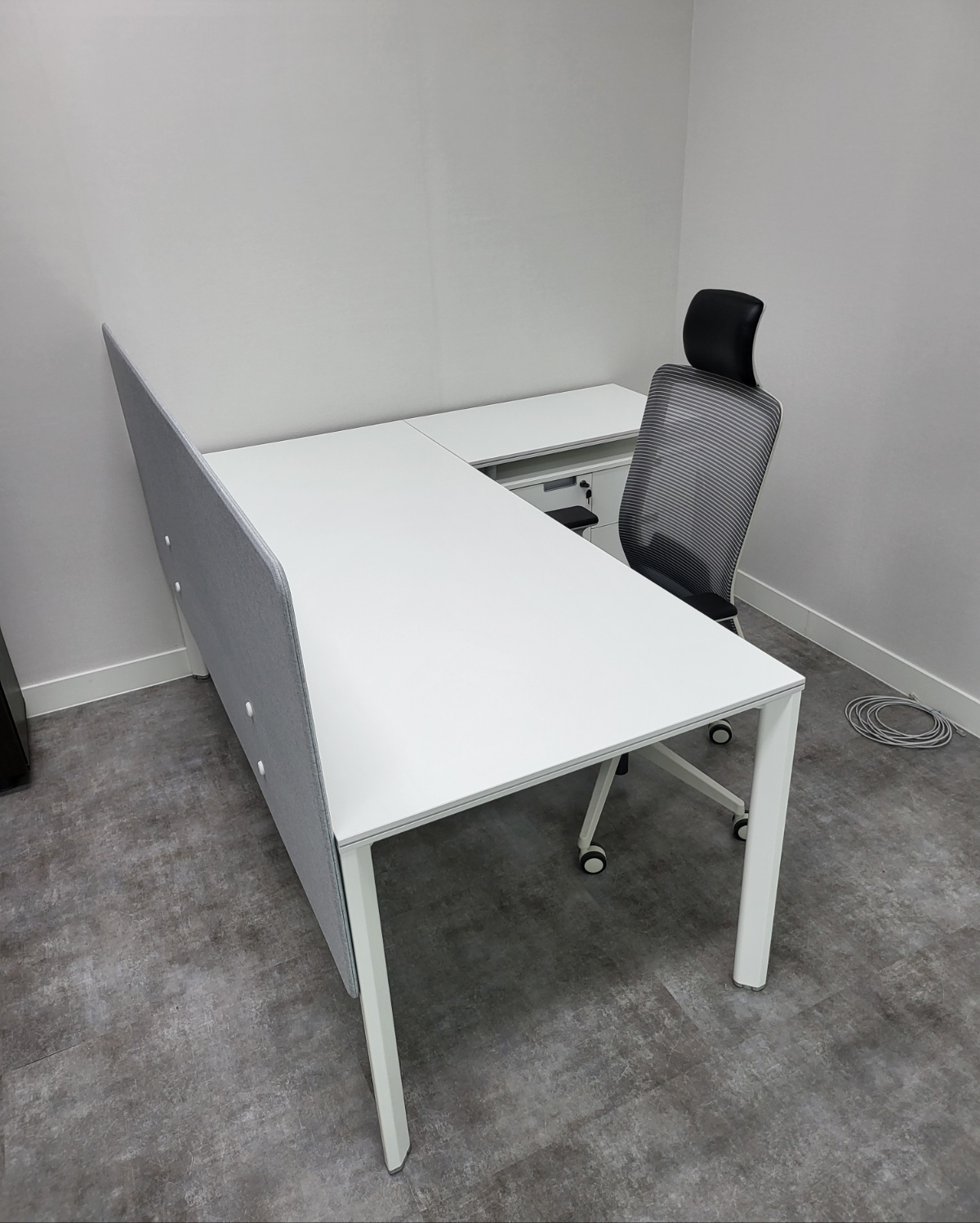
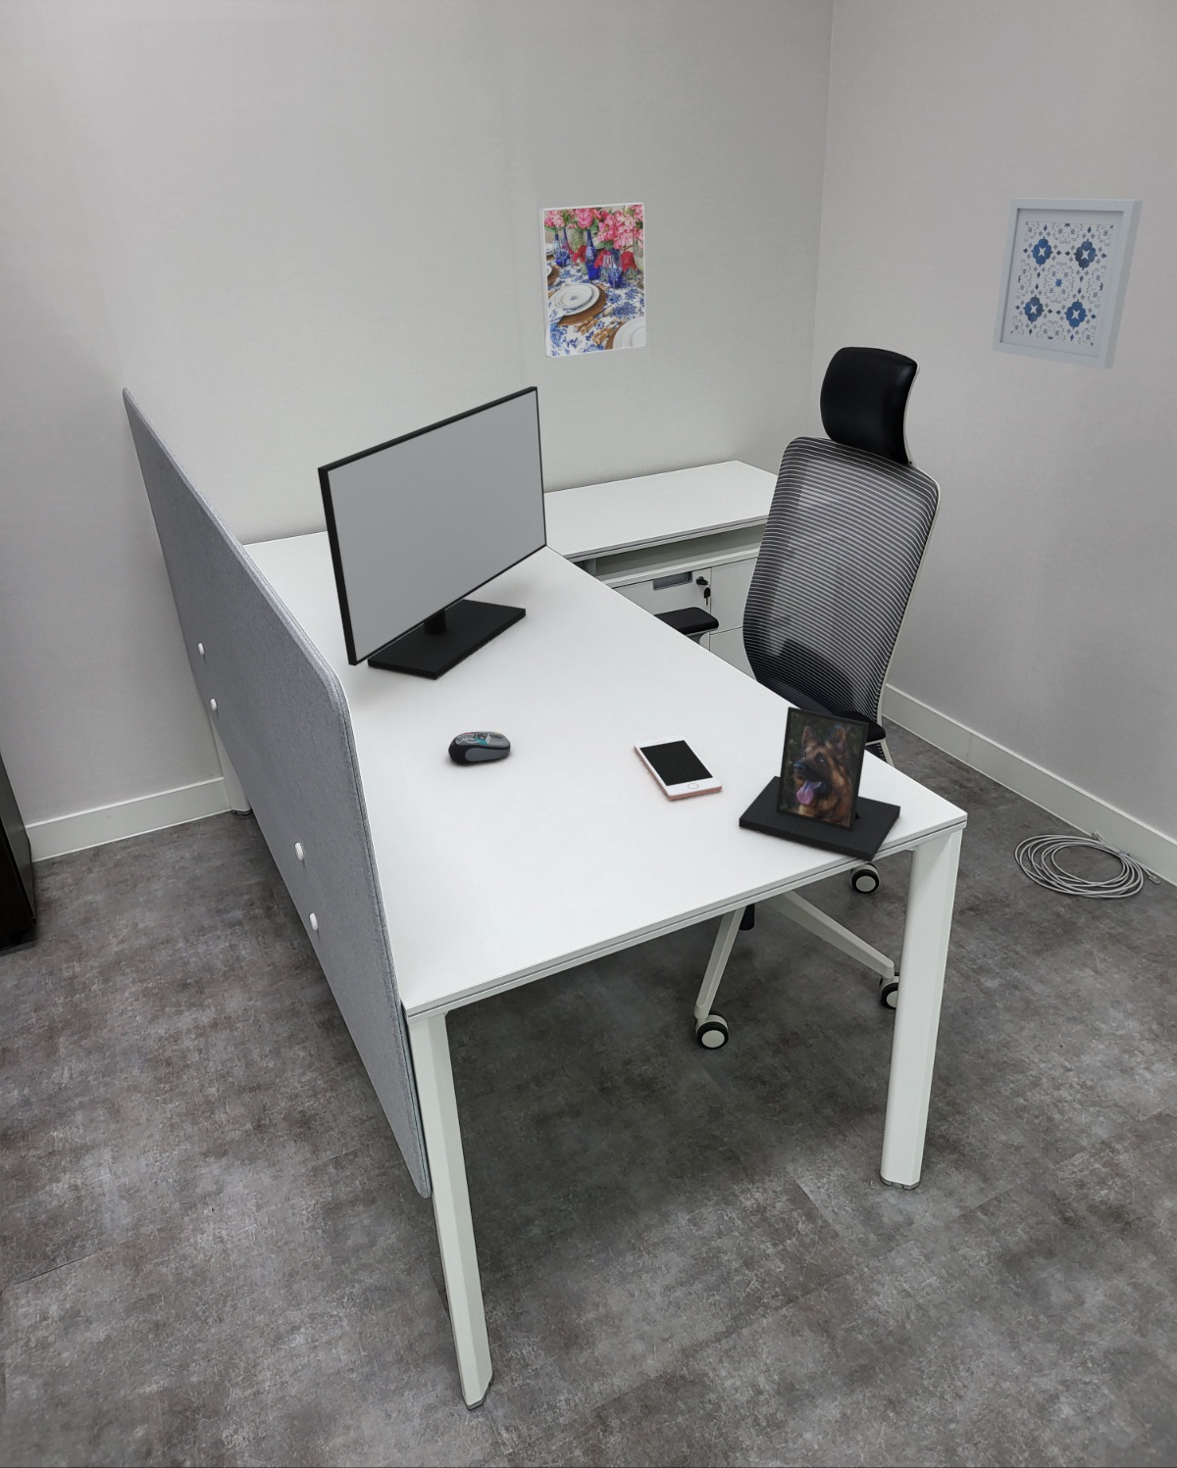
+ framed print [537,202,647,359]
+ wall art [992,197,1143,371]
+ photo frame [737,706,902,863]
+ computer mouse [447,730,510,766]
+ monitor [317,385,549,681]
+ cell phone [633,735,723,801]
